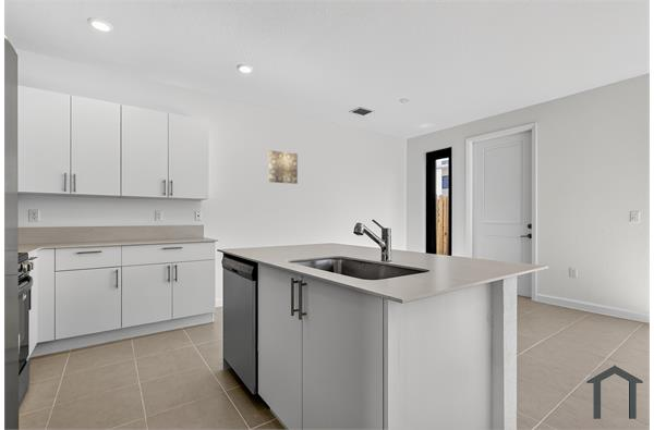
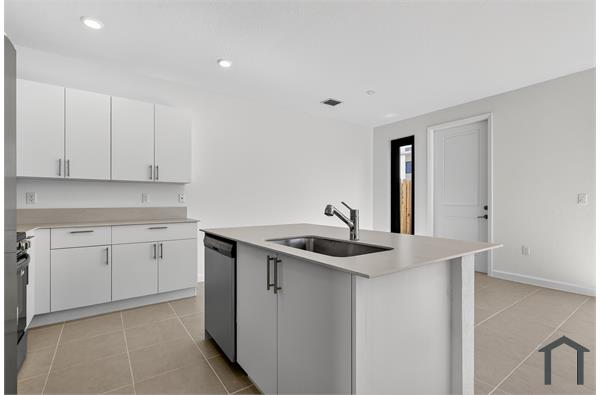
- wall art [268,149,299,185]
